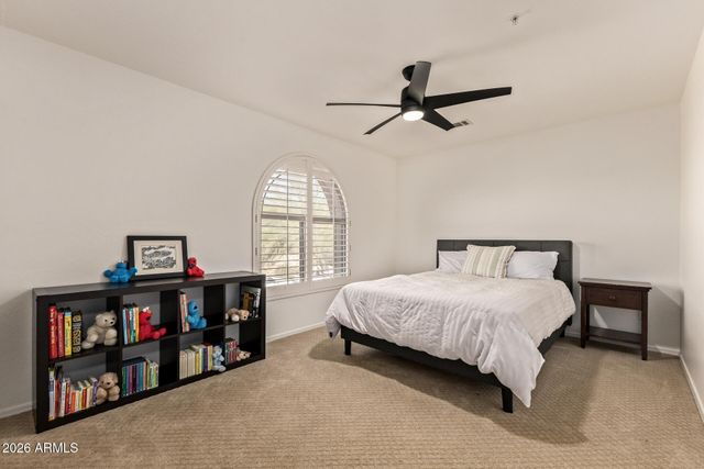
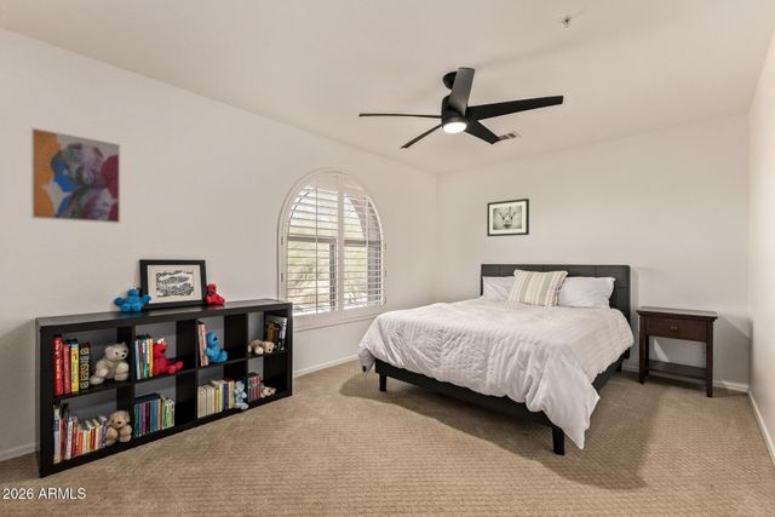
+ wall art [486,197,530,237]
+ wall art [29,126,122,225]
